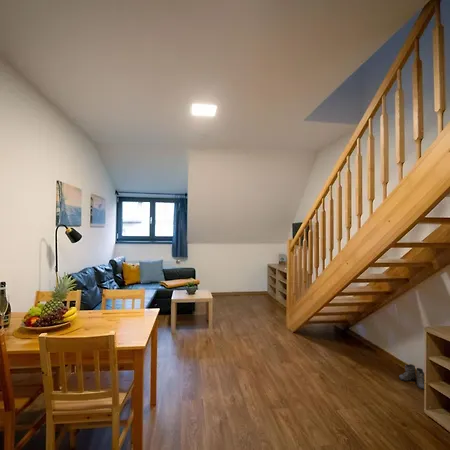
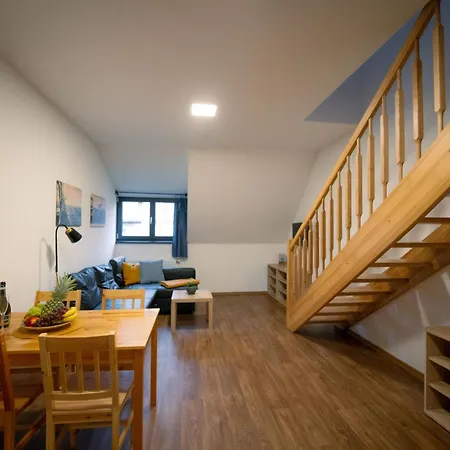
- boots [398,363,425,390]
